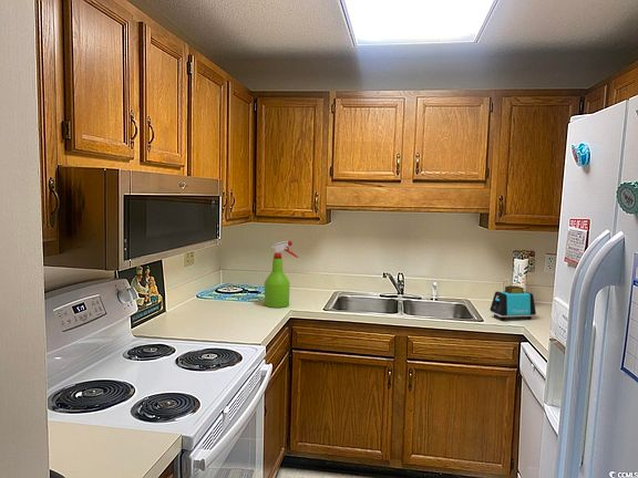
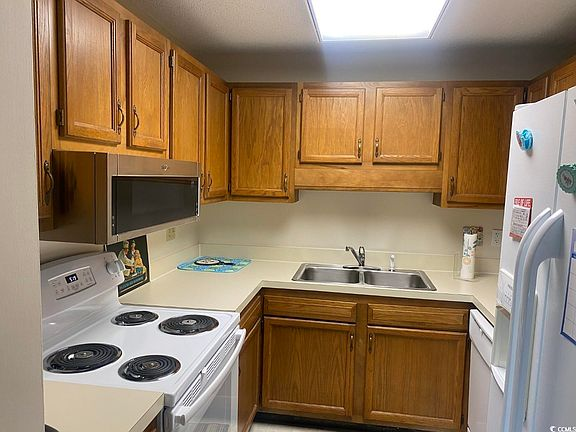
- toaster [490,284,537,321]
- spray bottle [263,240,300,309]
